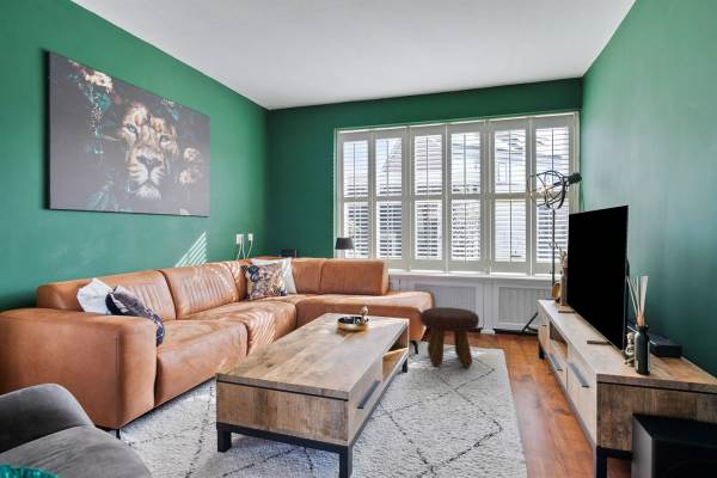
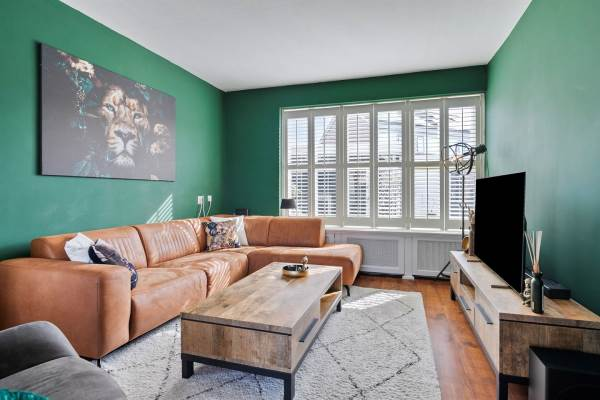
- footstool [418,306,480,368]
